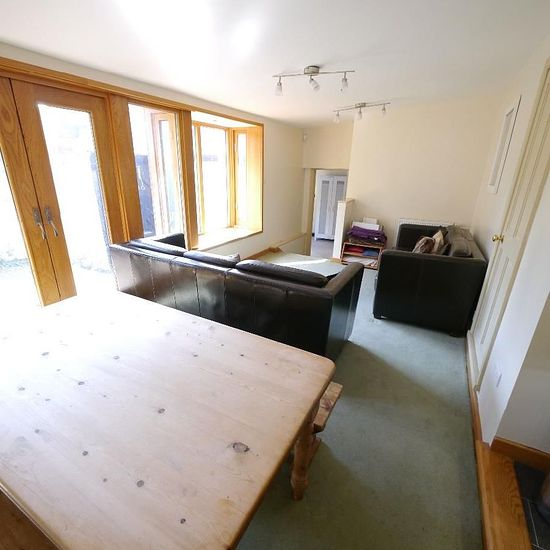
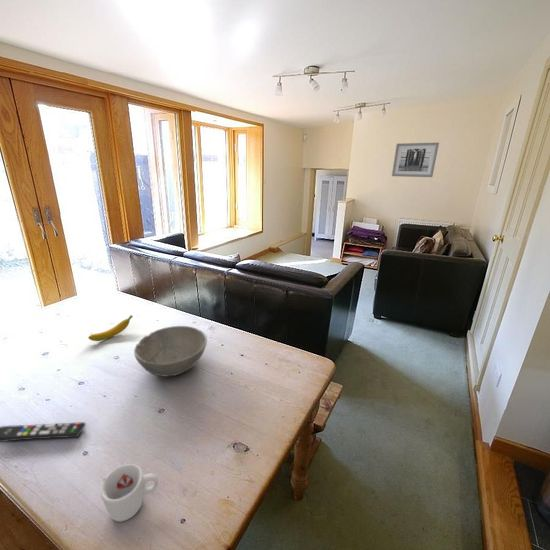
+ wall art [391,142,440,178]
+ banana [87,314,134,342]
+ cup [99,463,159,522]
+ remote control [0,421,87,443]
+ bowl [133,325,208,378]
